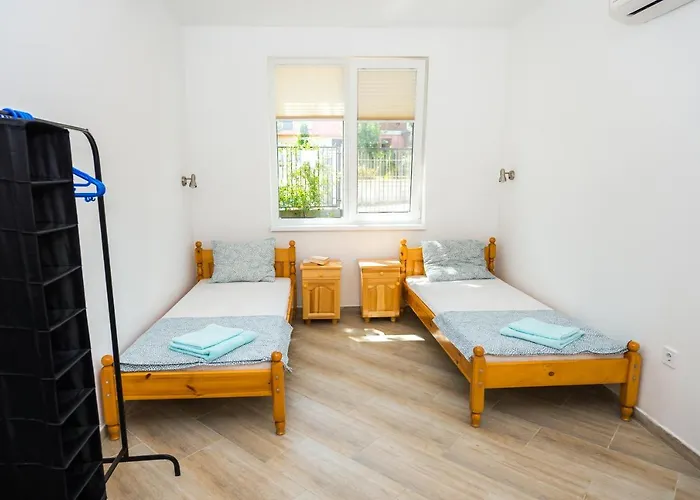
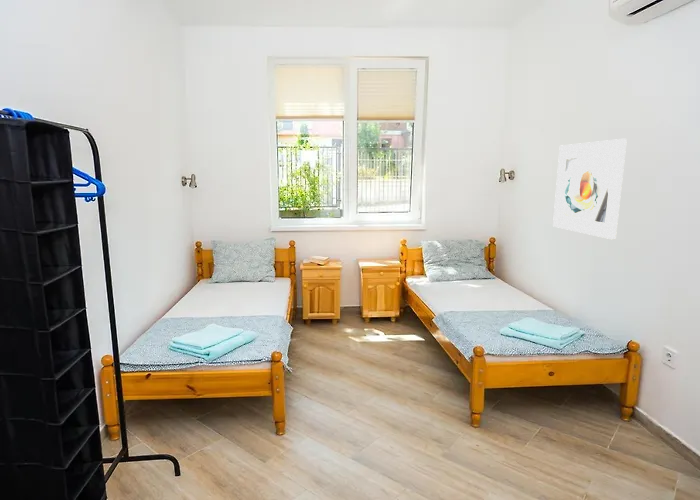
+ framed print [552,138,628,241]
